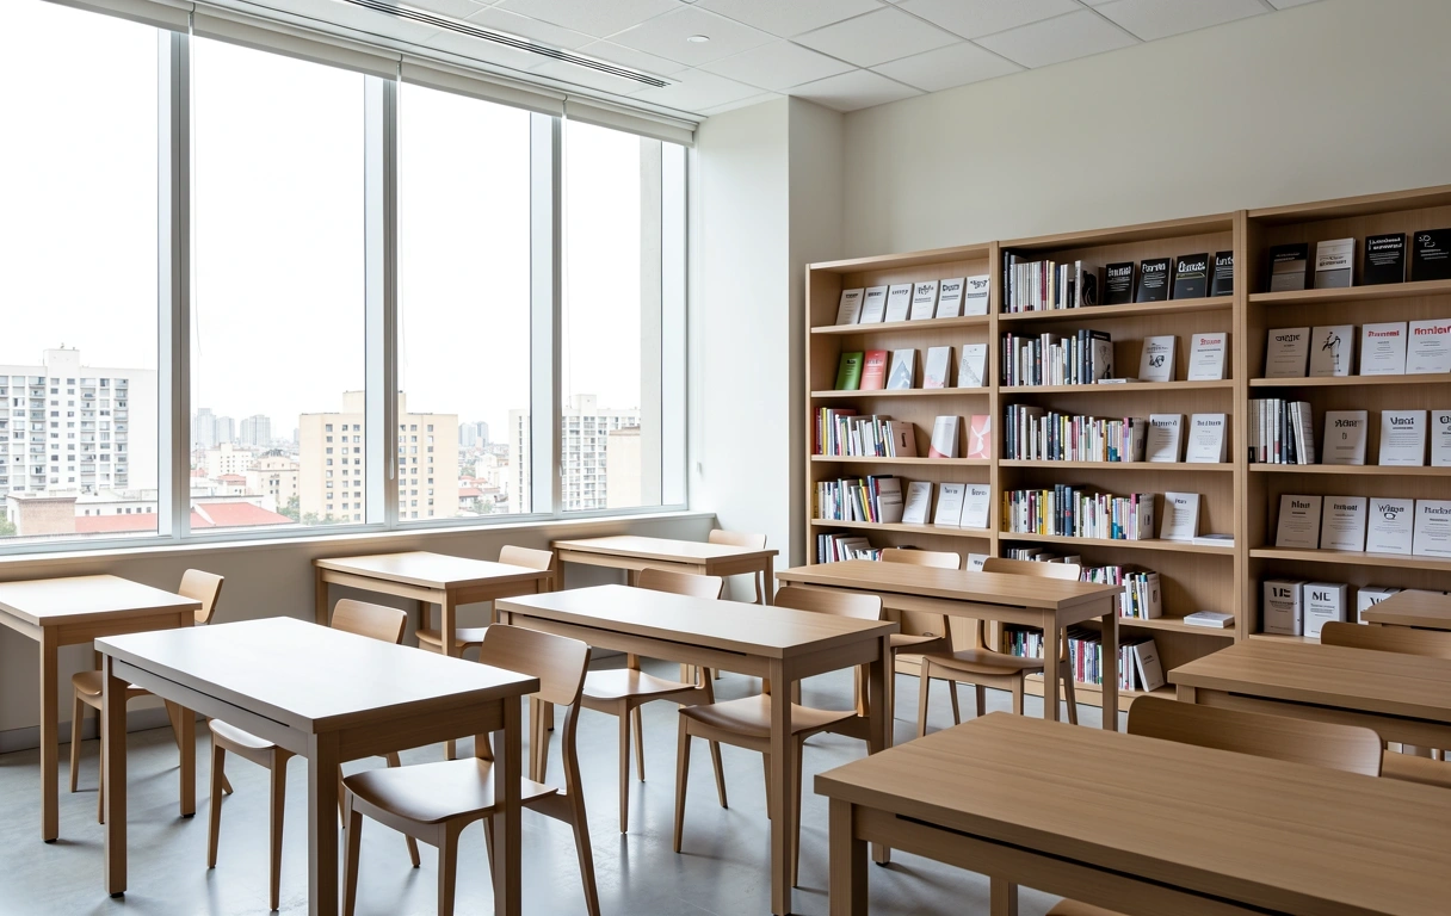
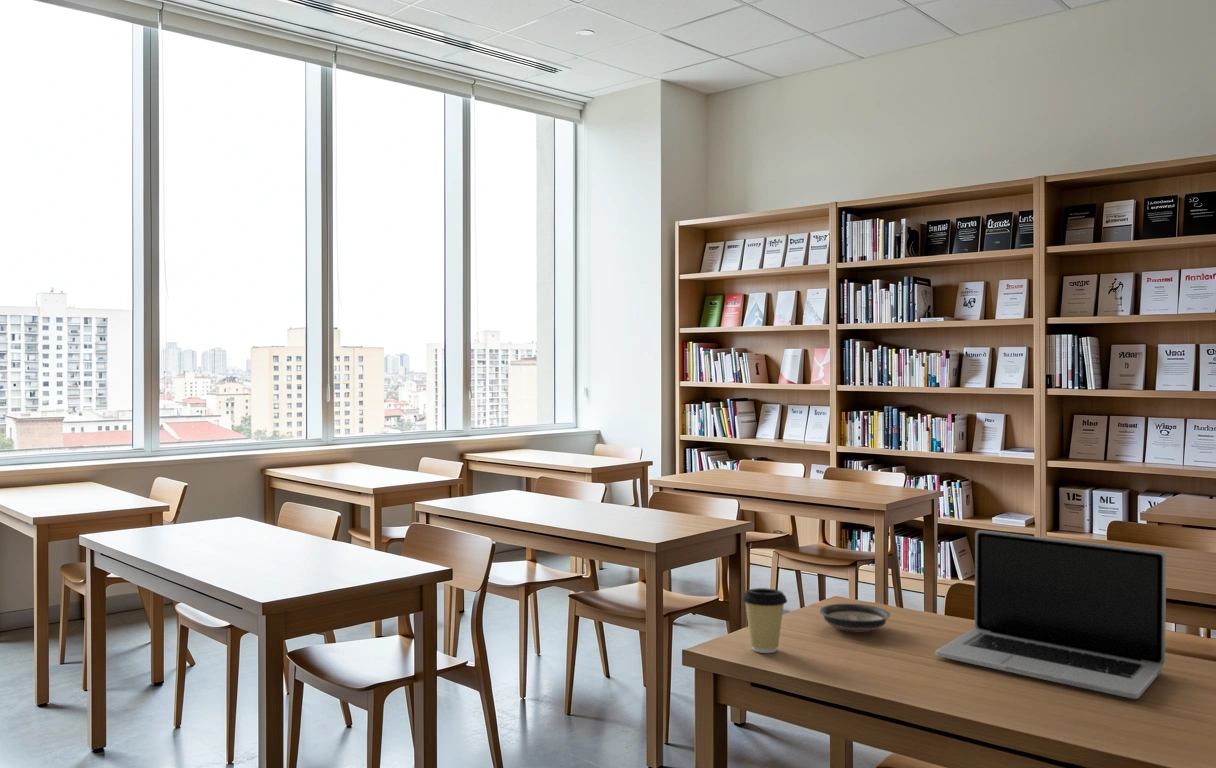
+ laptop [935,529,1167,700]
+ saucer [819,603,891,633]
+ coffee cup [741,587,788,654]
